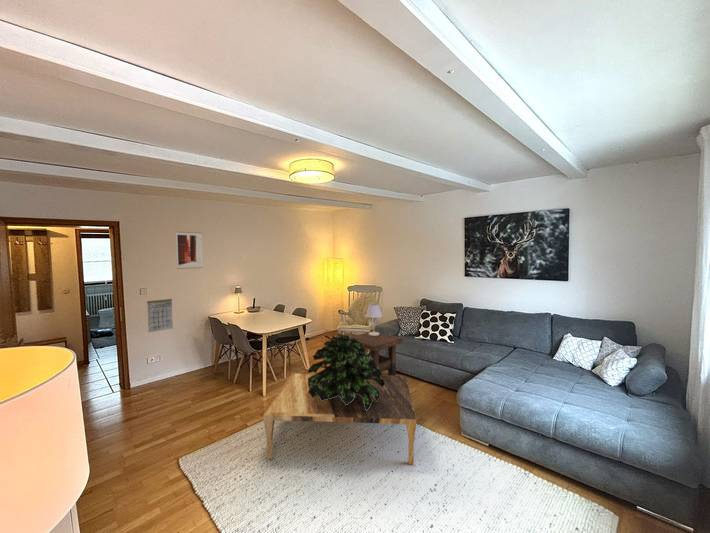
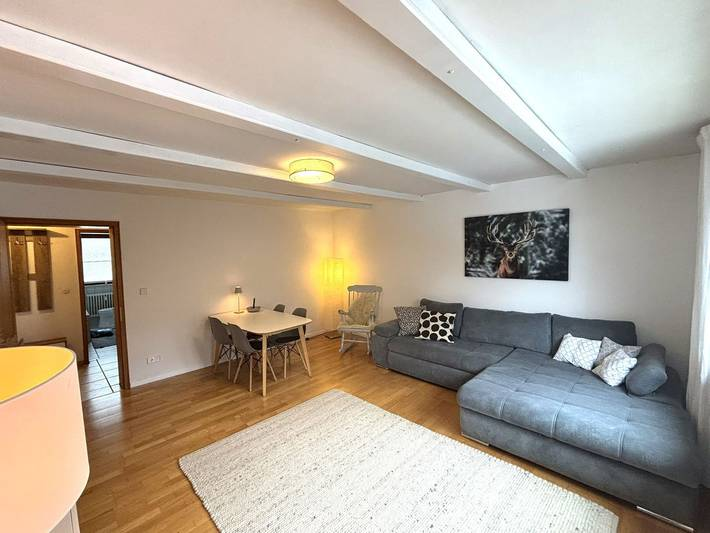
- table lamp [365,303,383,336]
- coffee table [262,373,417,466]
- side table [349,330,404,376]
- wall art [175,231,204,270]
- calendar [146,294,174,333]
- potted plant [306,333,385,411]
